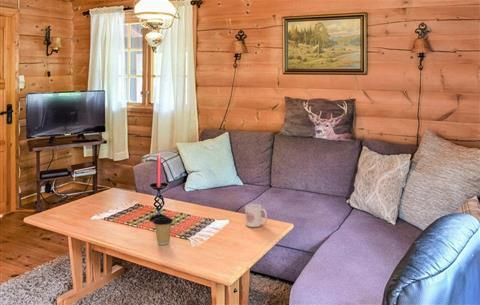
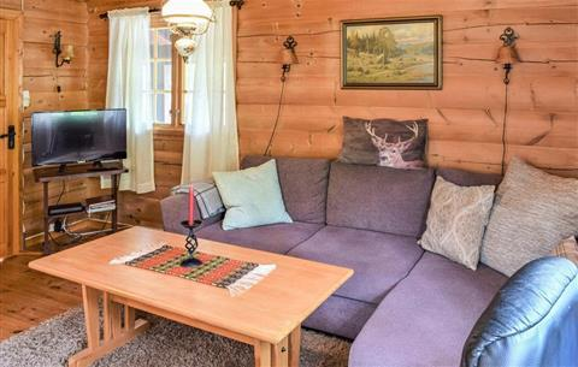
- coffee cup [152,216,174,246]
- mug [244,203,268,228]
